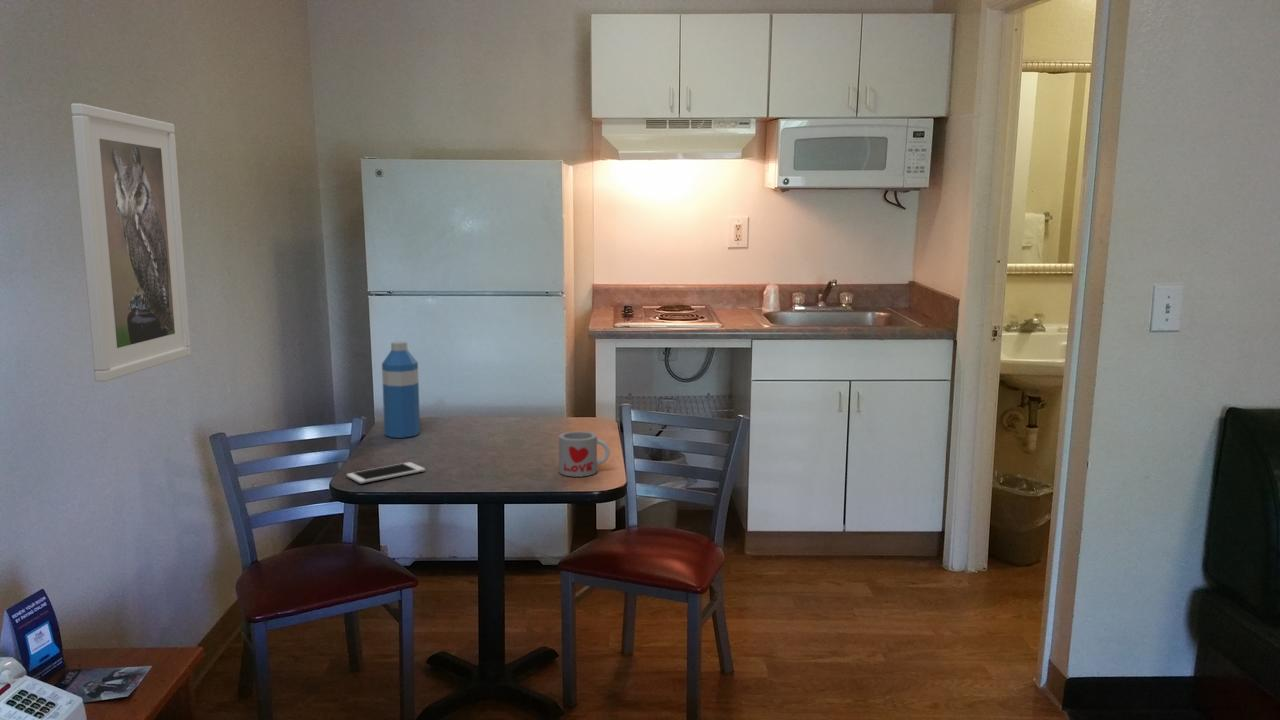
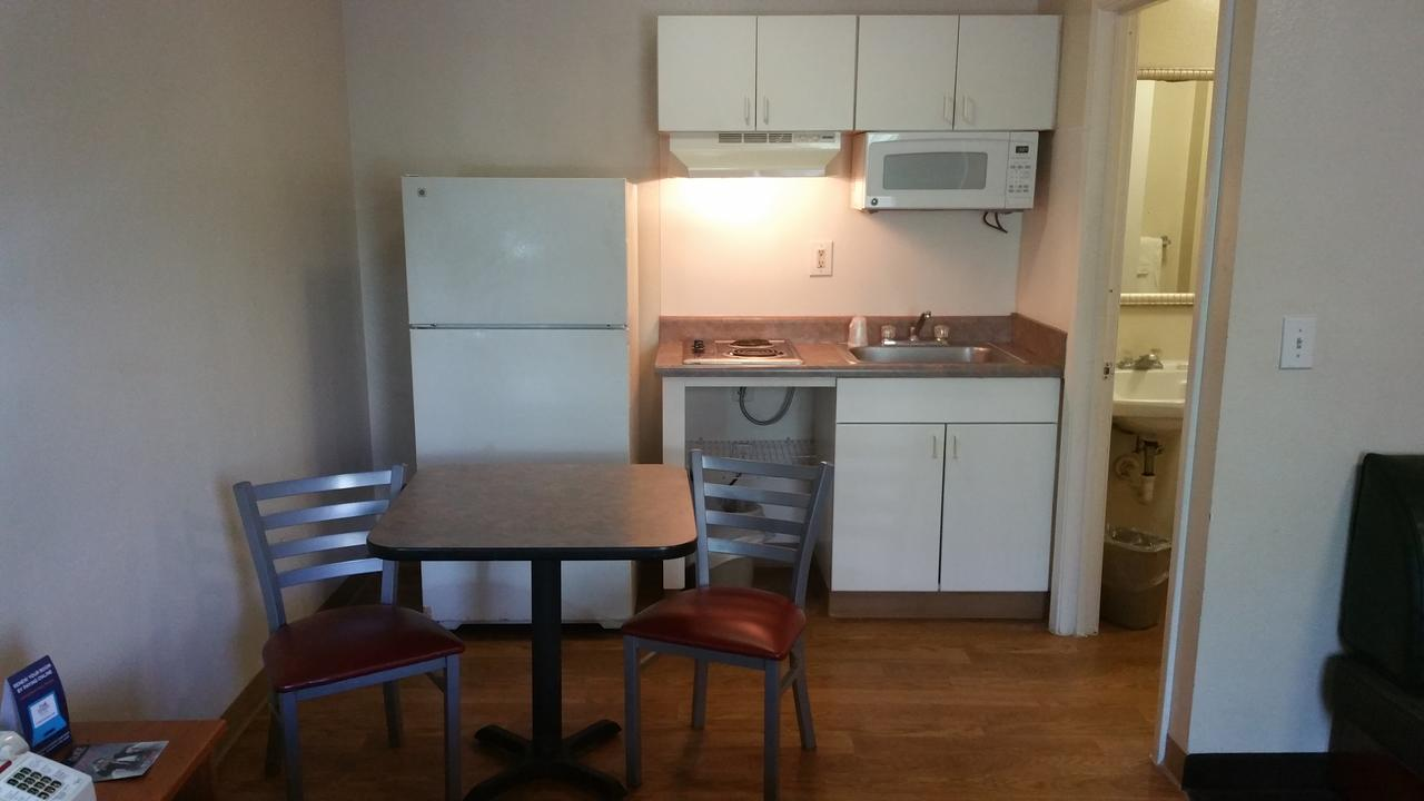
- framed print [70,102,192,383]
- mug [558,430,611,478]
- cell phone [346,461,426,484]
- water bottle [381,341,421,439]
